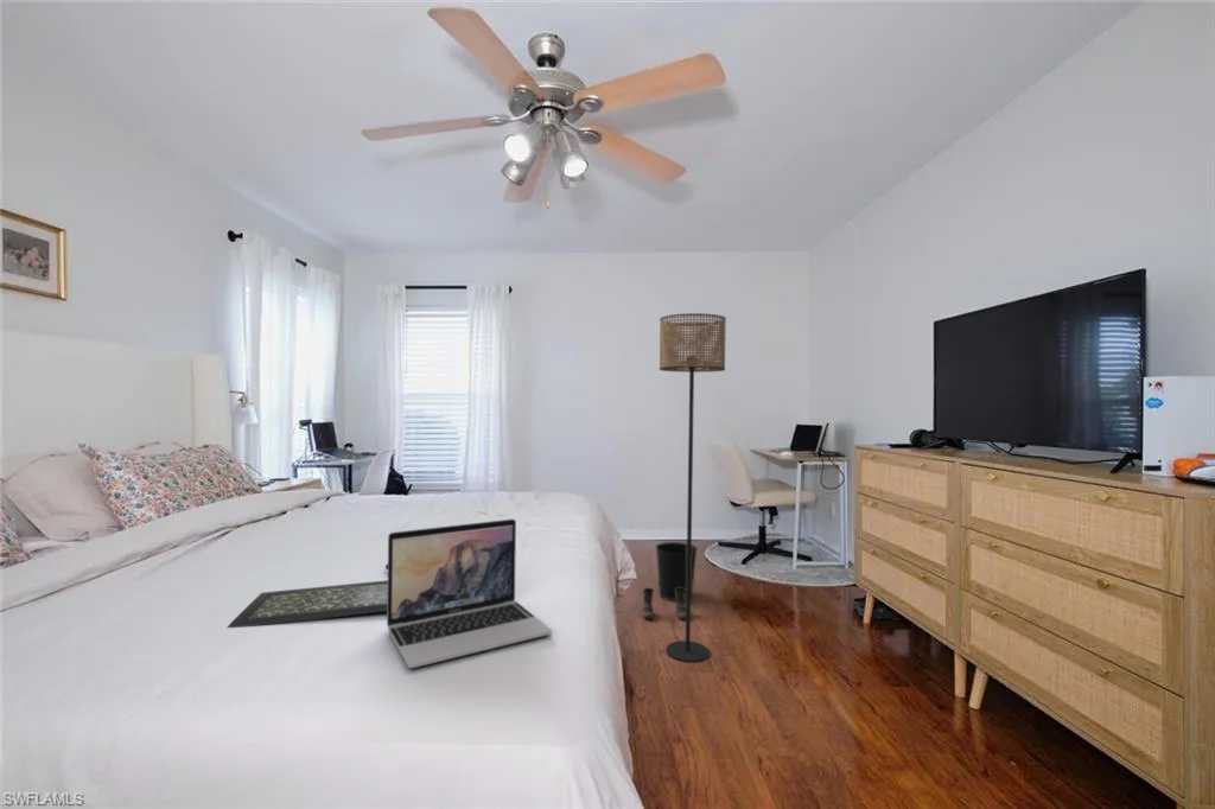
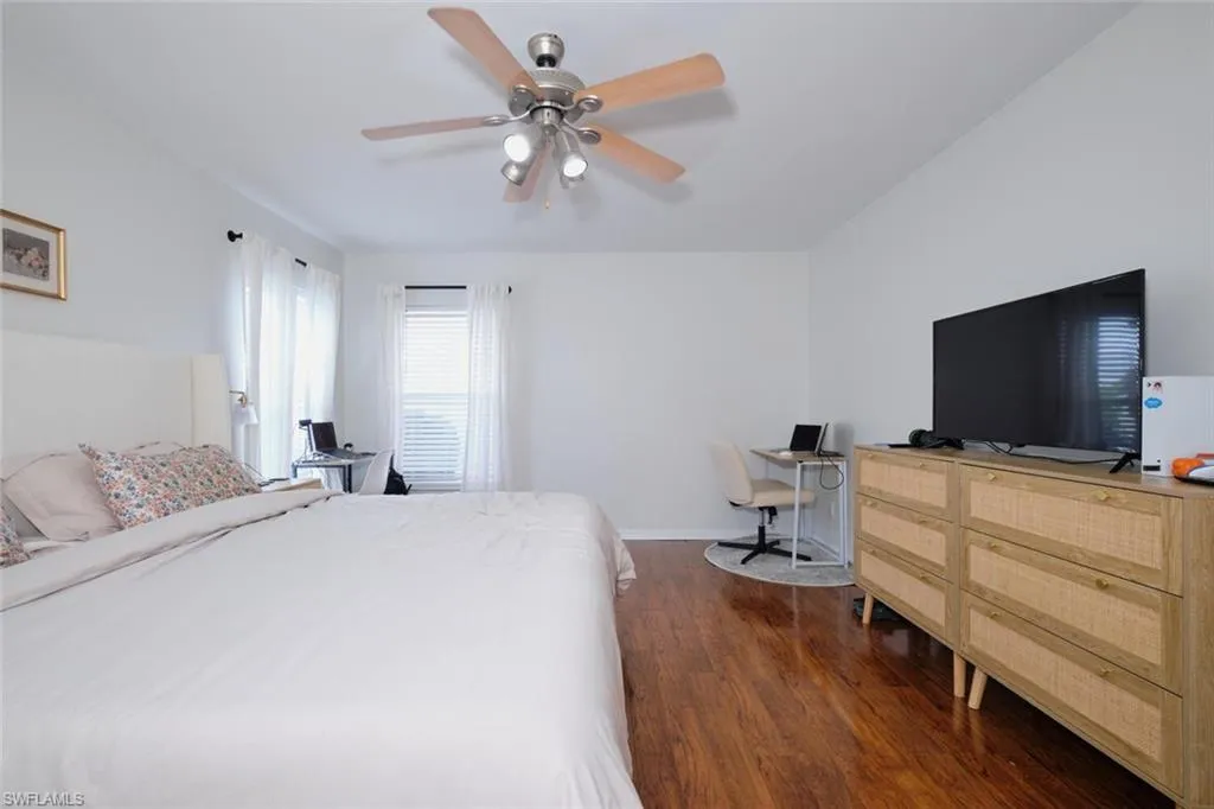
- laptop [386,518,553,669]
- wastebasket [655,541,699,603]
- clutch bag [227,562,388,629]
- floor lamp [659,312,727,663]
- boots [642,587,686,620]
